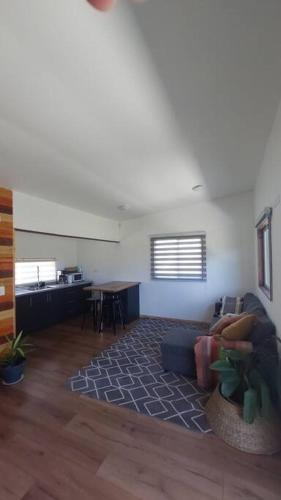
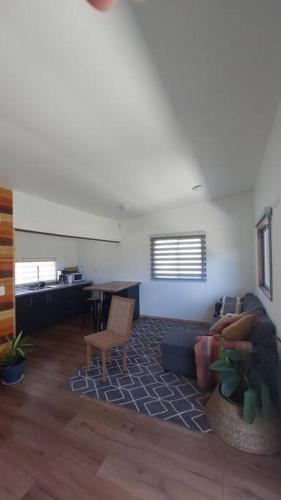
+ dining chair [83,294,136,383]
